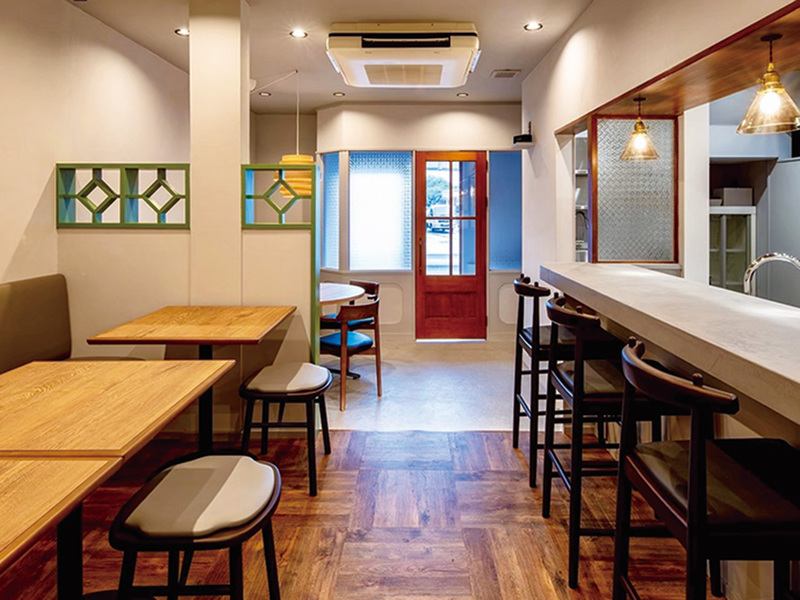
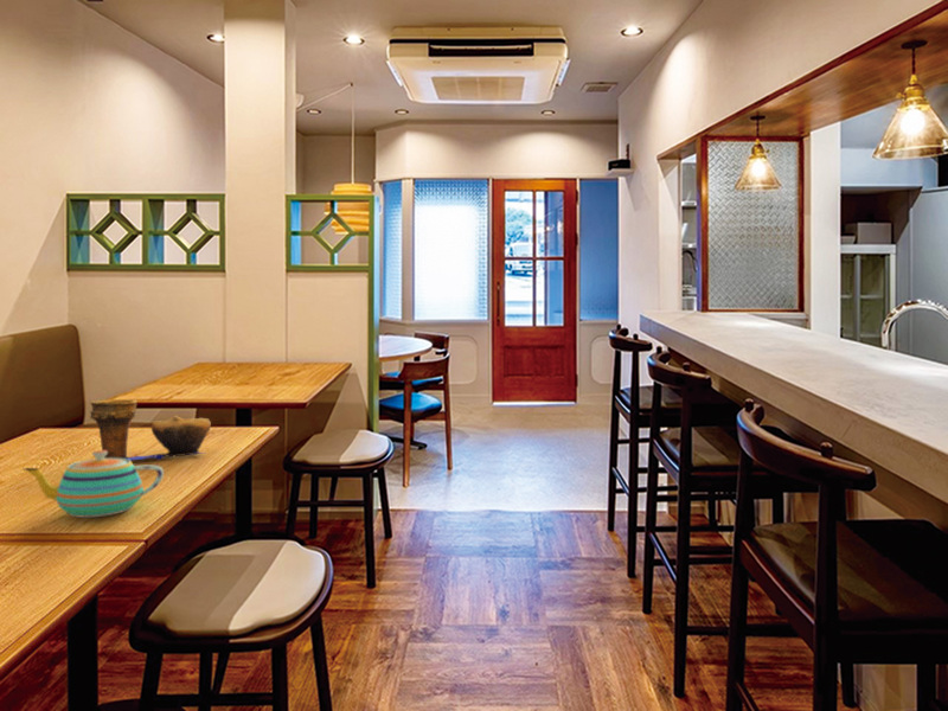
+ teapot [23,449,165,519]
+ decorative bowl [89,398,212,461]
